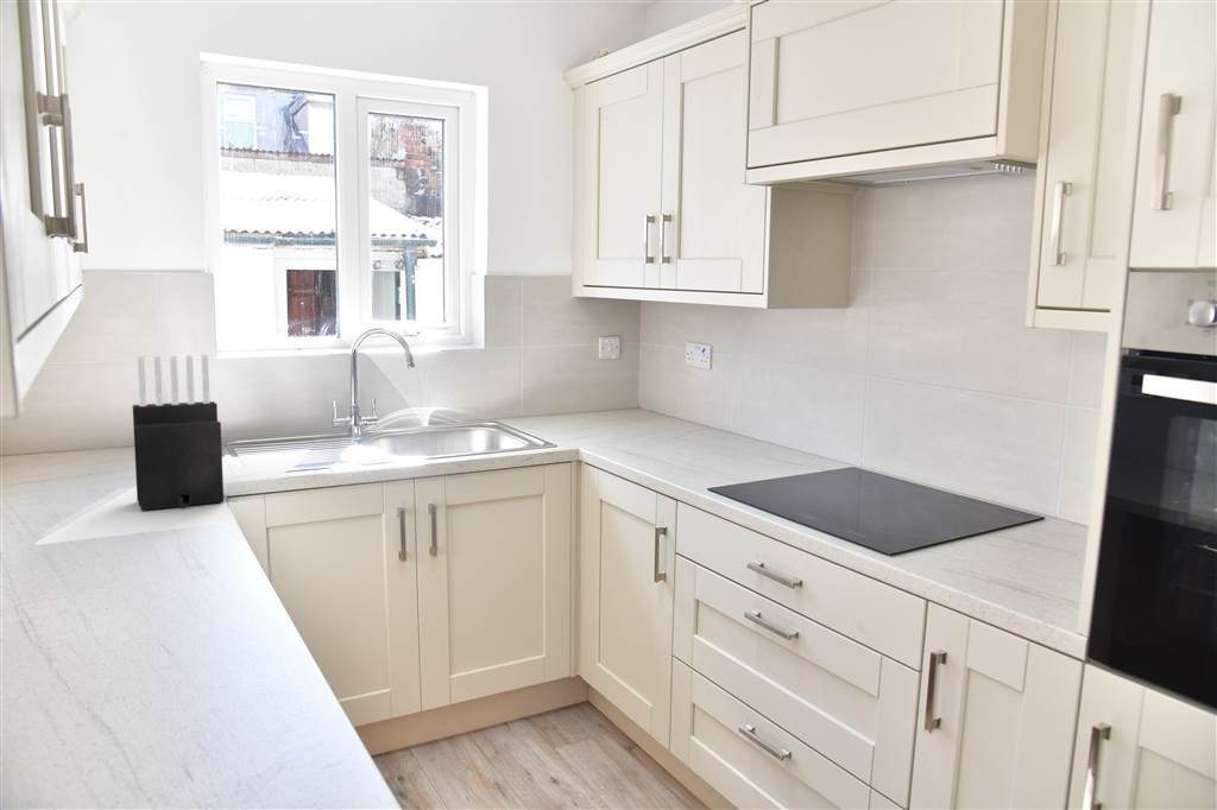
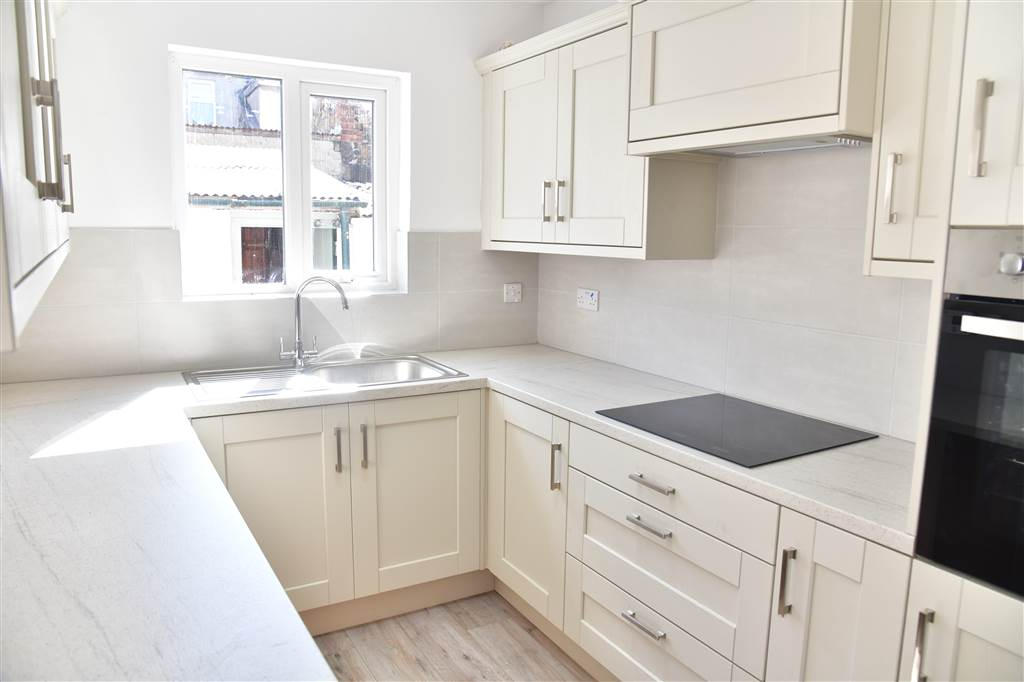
- knife block [132,354,225,512]
